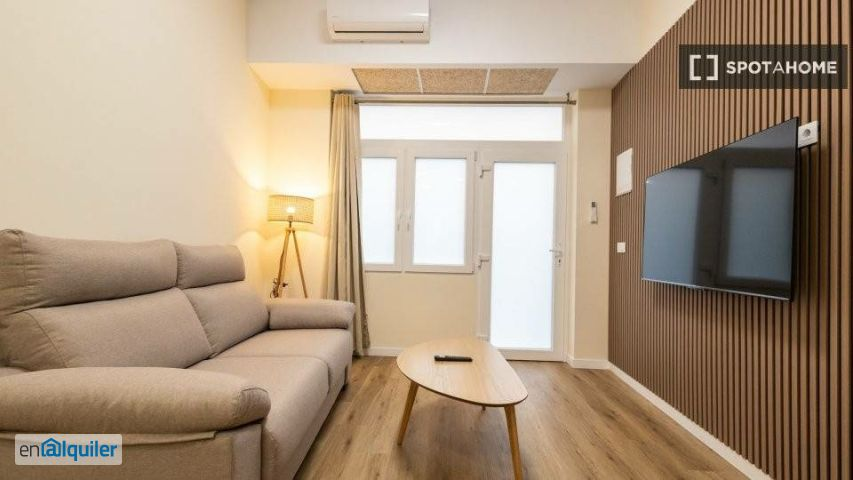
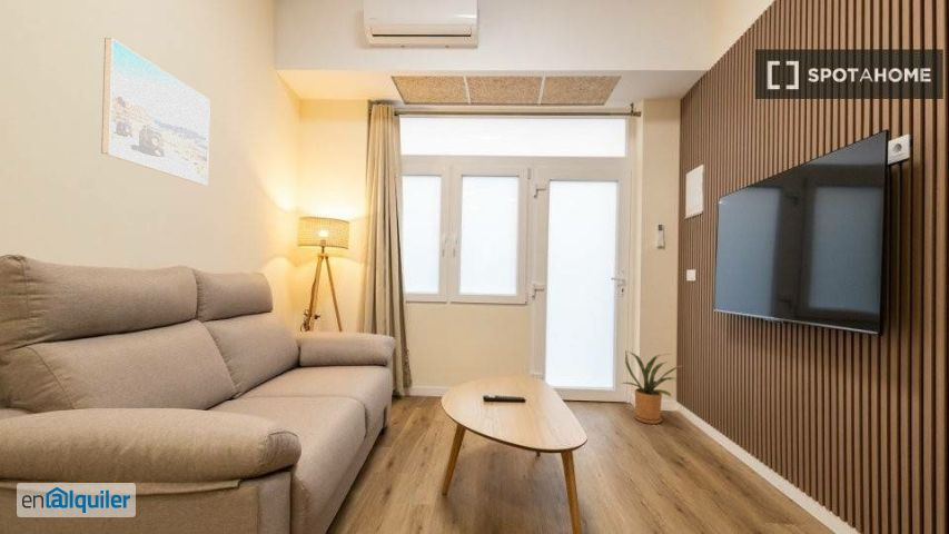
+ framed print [100,37,211,186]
+ house plant [620,349,686,425]
